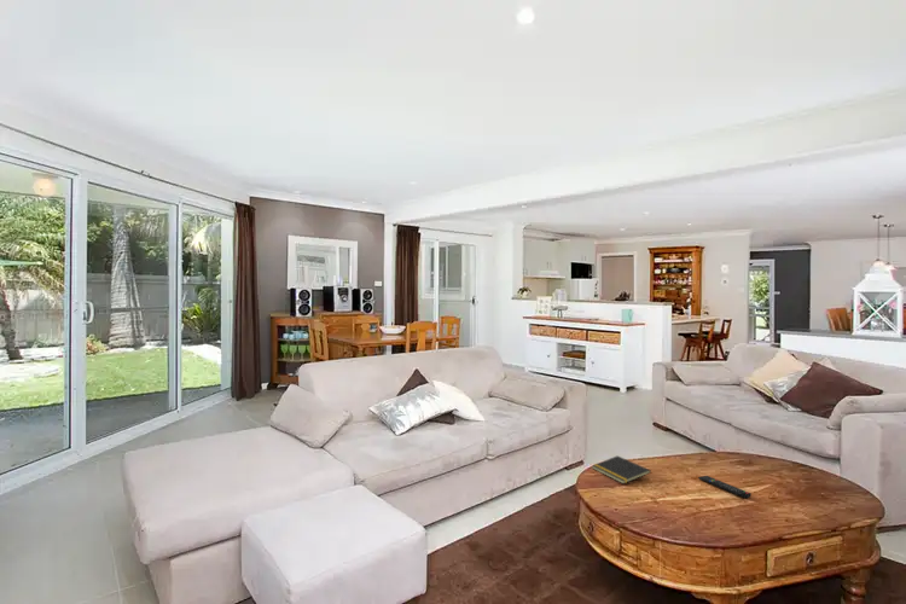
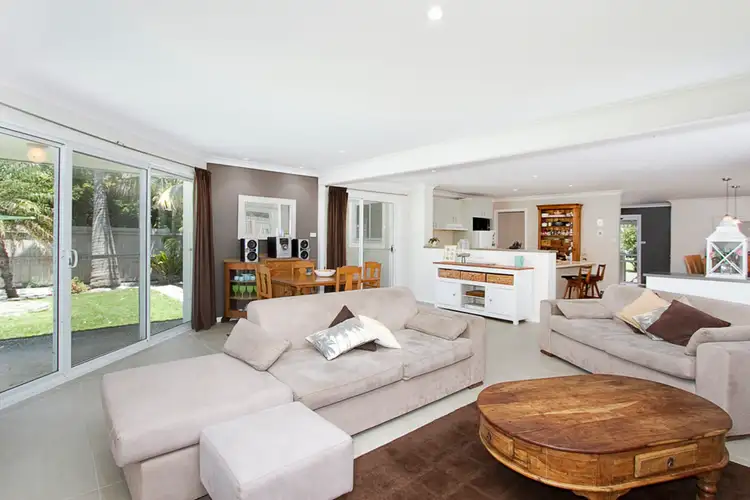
- notepad [591,454,652,484]
- remote control [697,475,753,499]
